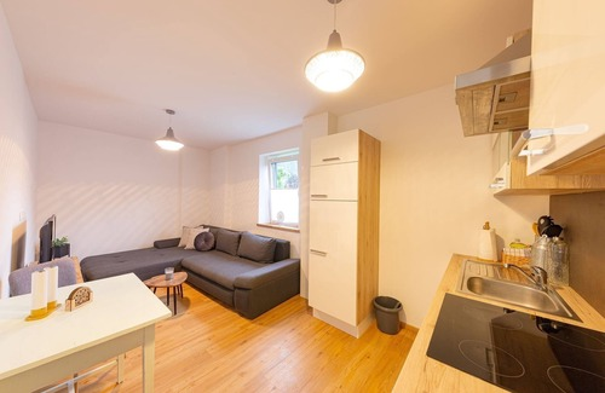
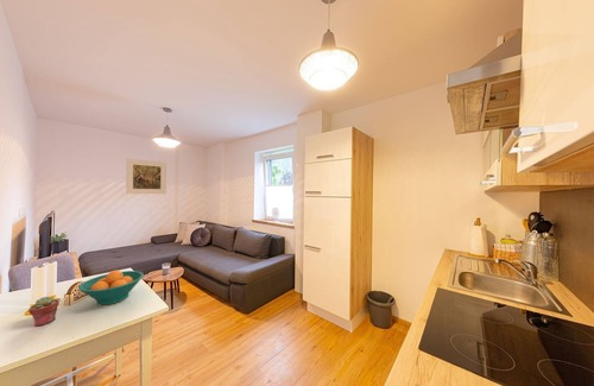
+ potted succulent [27,296,61,328]
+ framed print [125,158,168,195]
+ fruit bowl [77,270,145,306]
